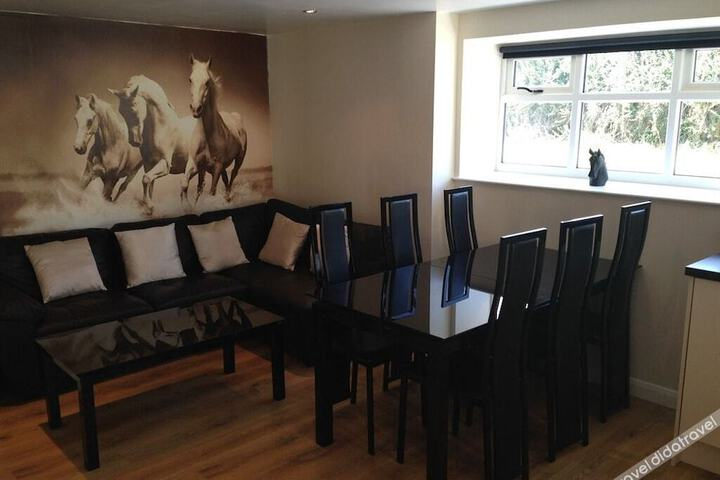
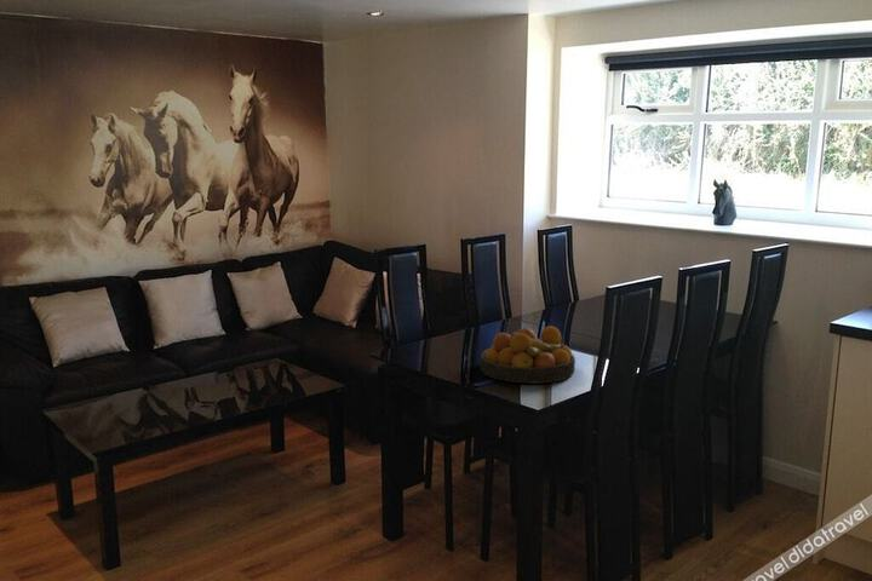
+ fruit bowl [480,324,576,385]
